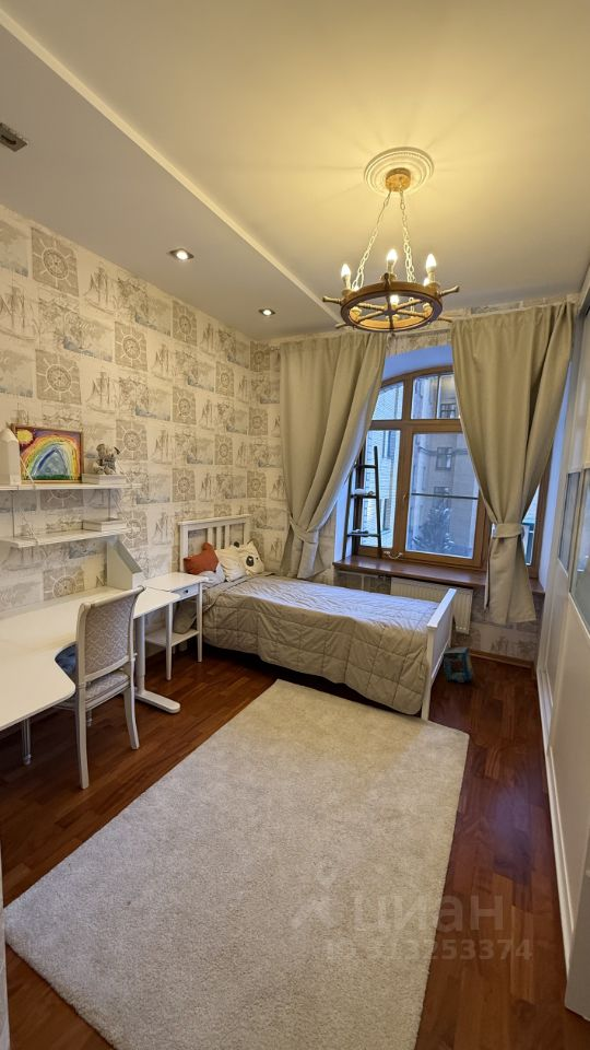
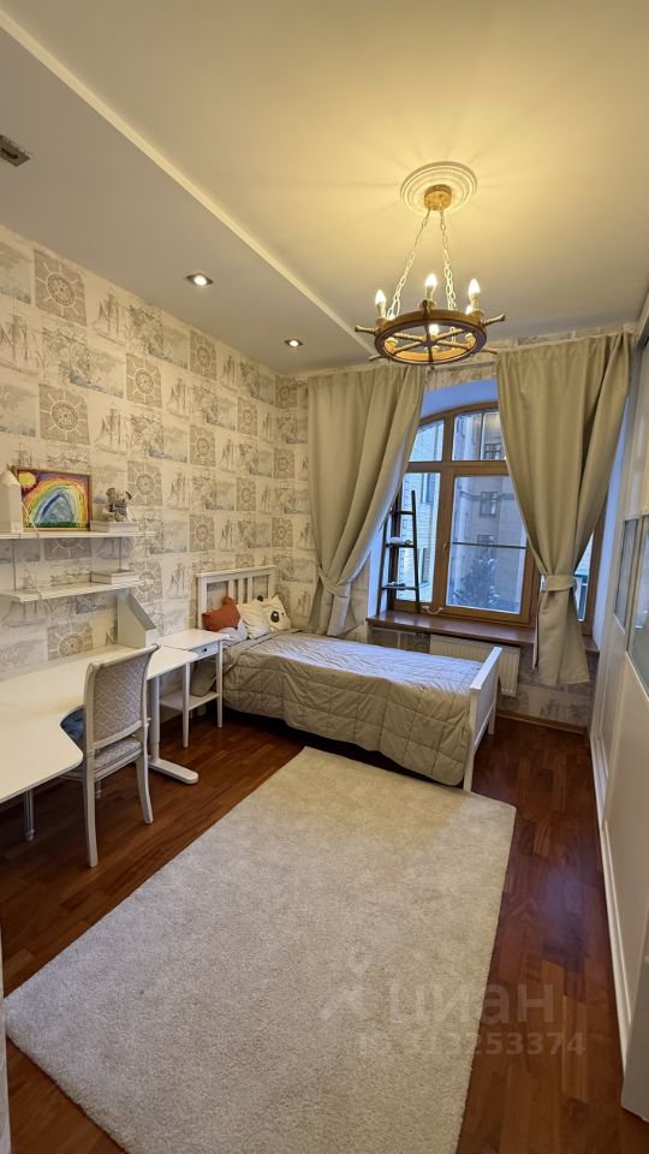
- toy box [441,645,474,684]
